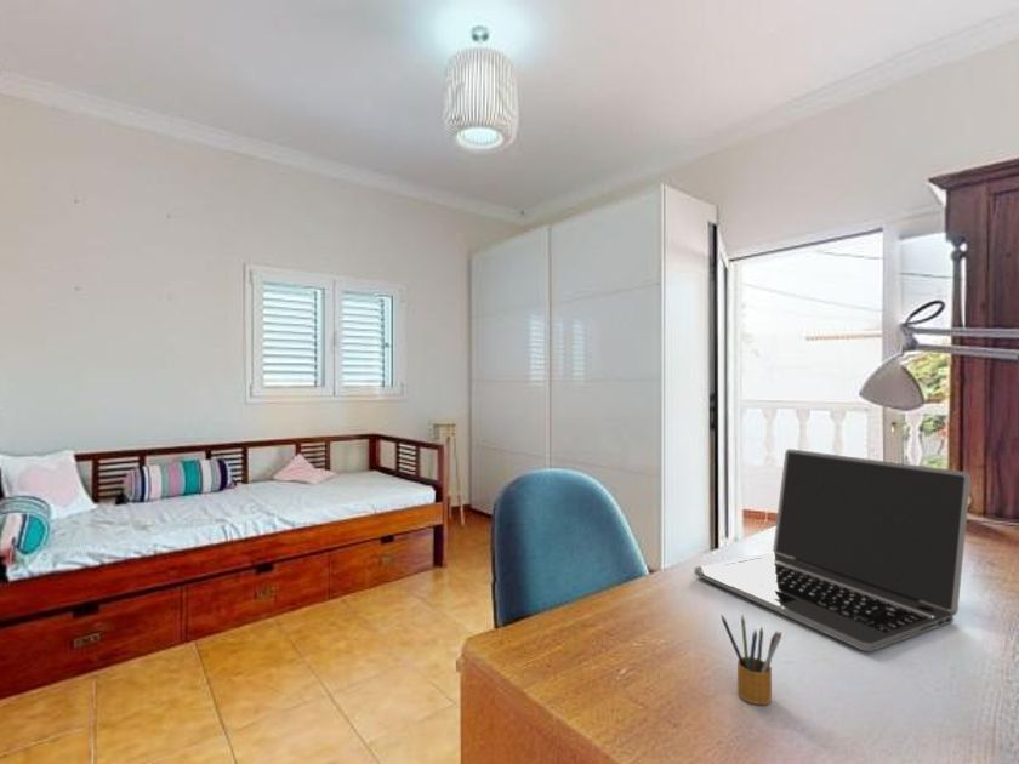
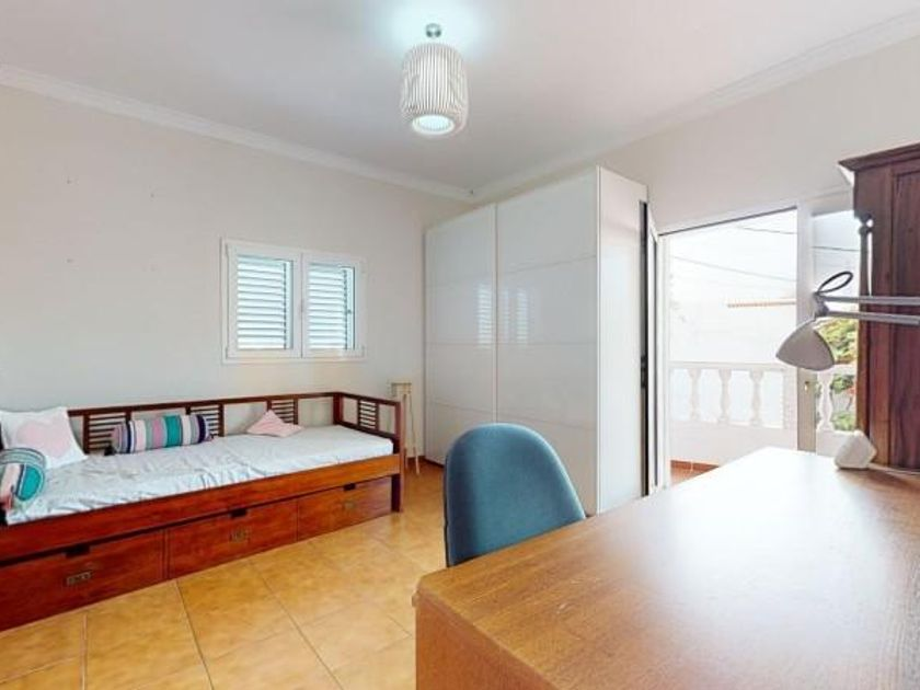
- laptop [694,447,972,652]
- pencil box [721,614,782,706]
